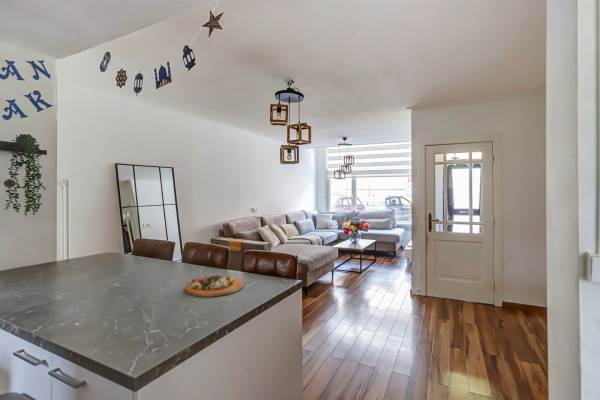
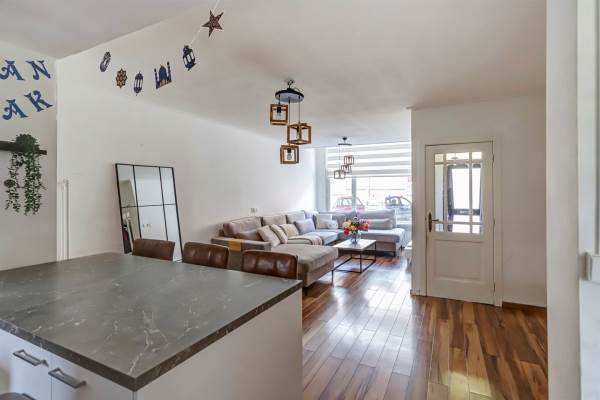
- cutting board [184,274,245,298]
